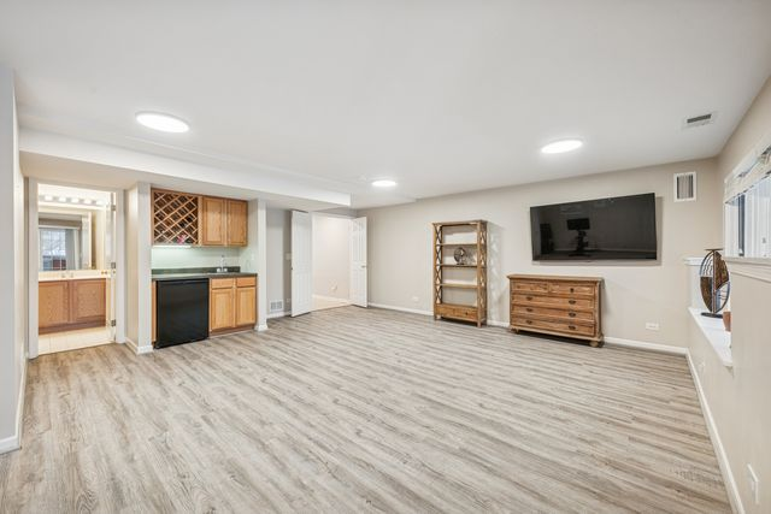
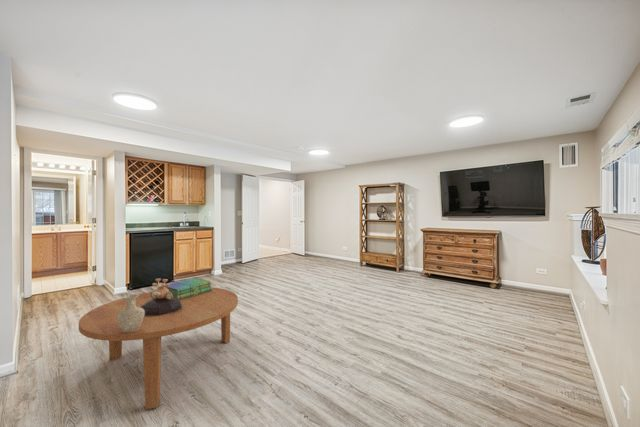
+ decorative bowl [141,278,182,316]
+ vase [117,293,145,333]
+ stack of books [164,277,213,300]
+ coffee table [78,287,239,411]
